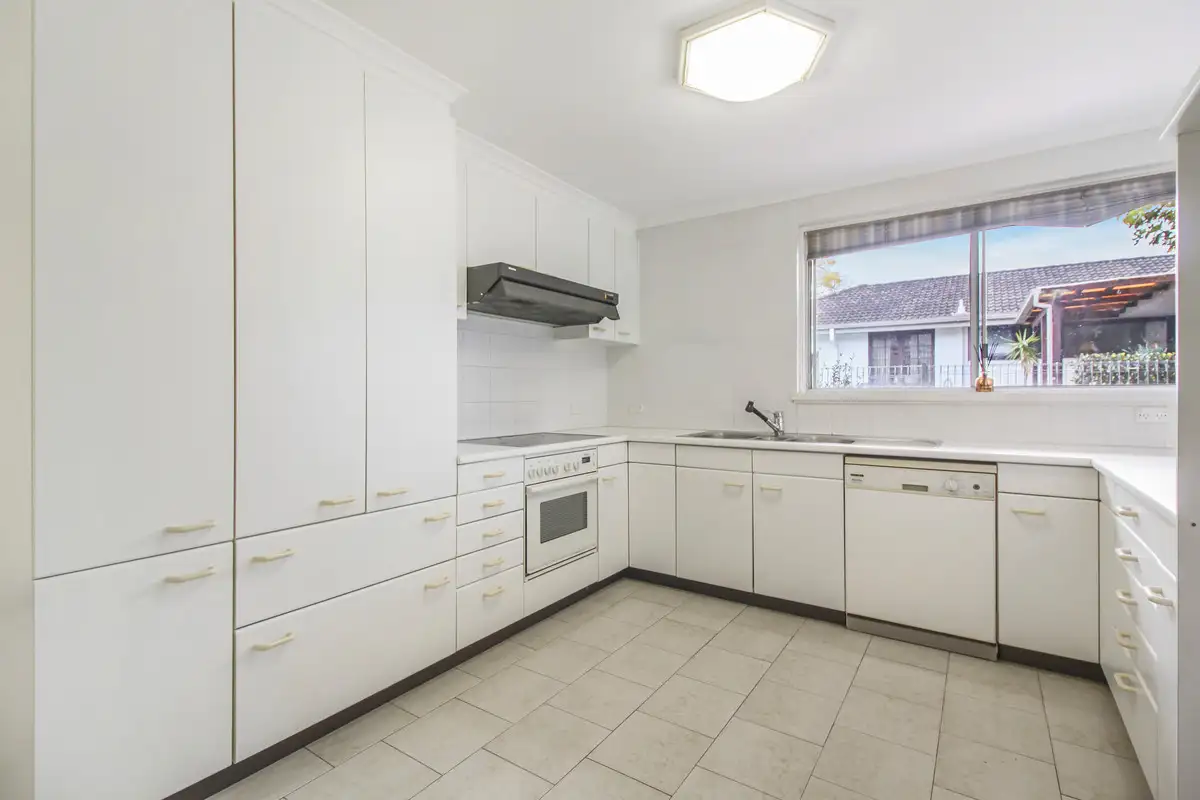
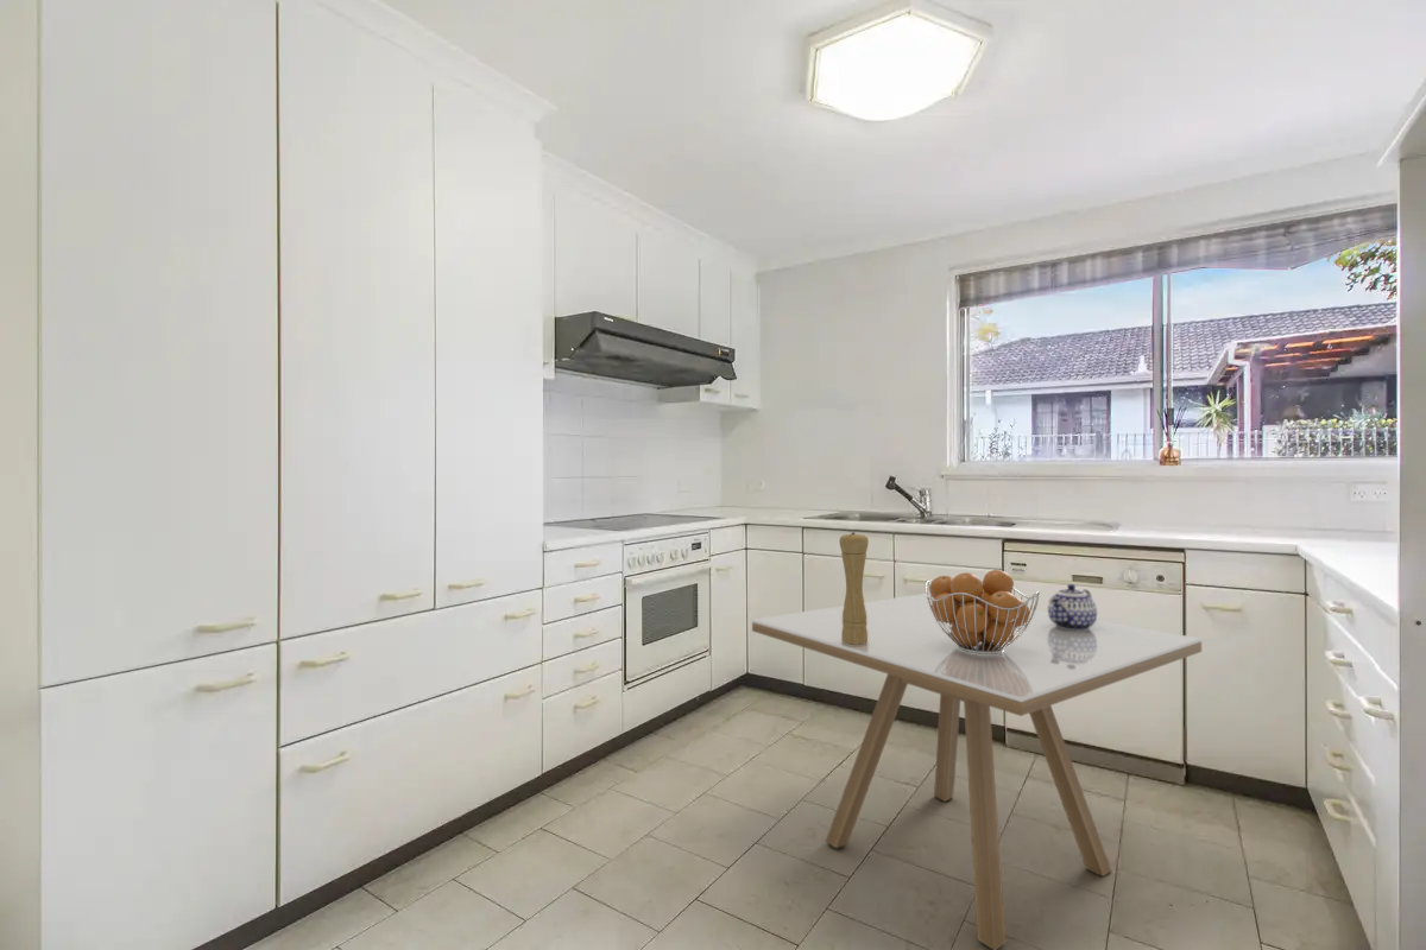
+ dining table [751,591,1203,950]
+ teapot [1047,583,1098,631]
+ pepper mill [838,531,870,645]
+ fruit basket [925,569,1041,654]
